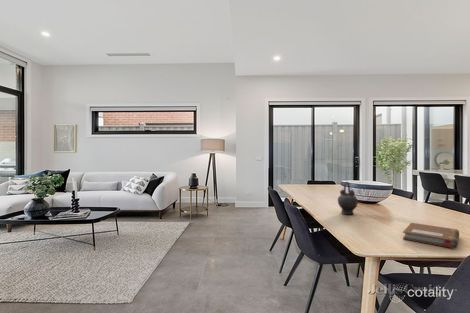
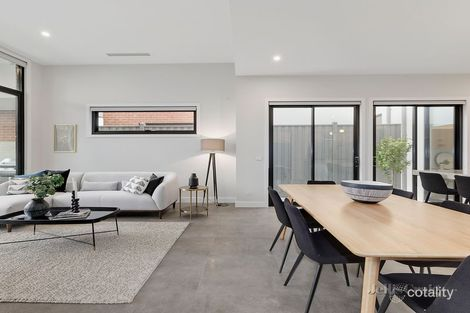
- notebook [402,222,460,249]
- teapot [337,181,359,215]
